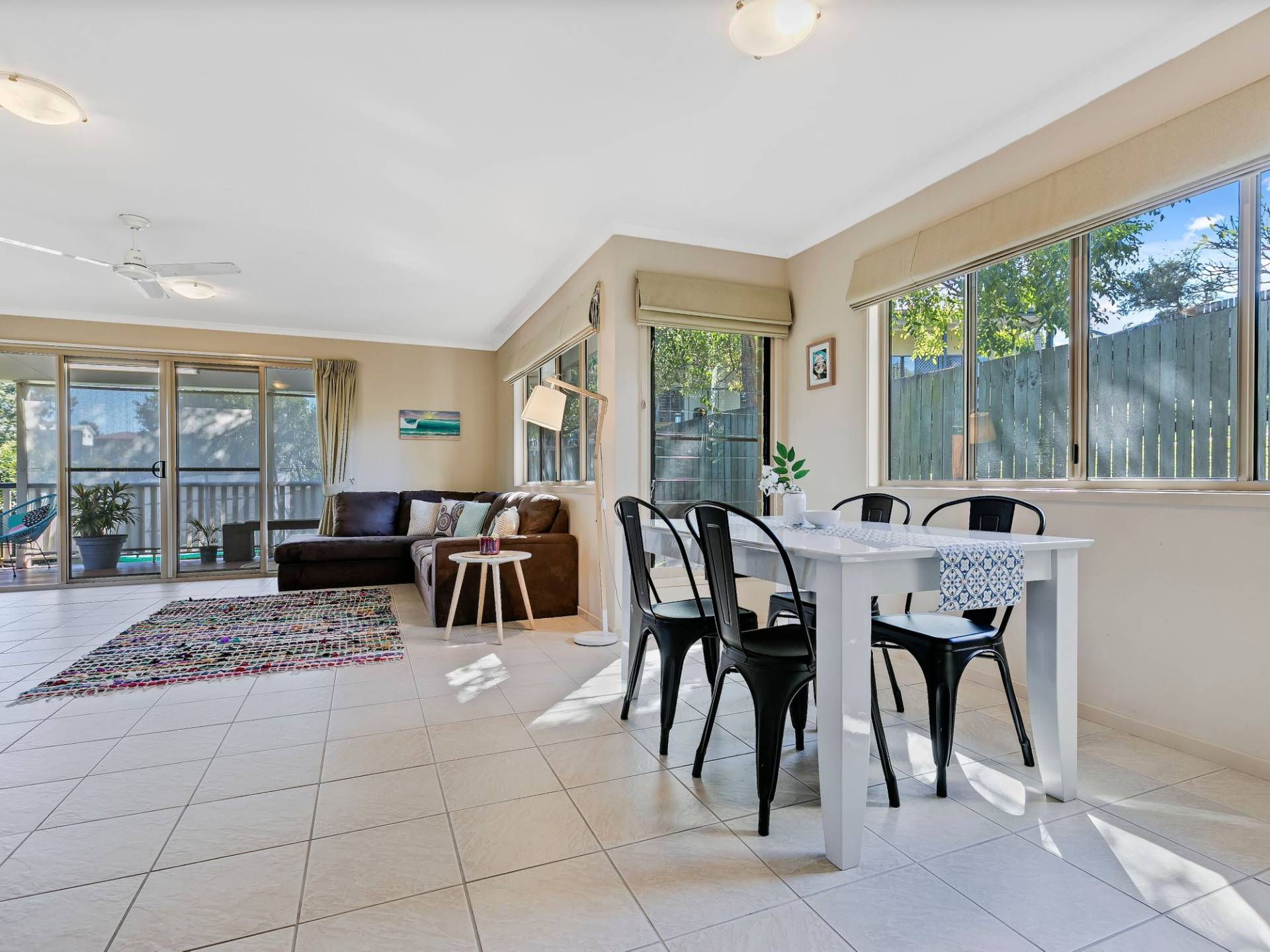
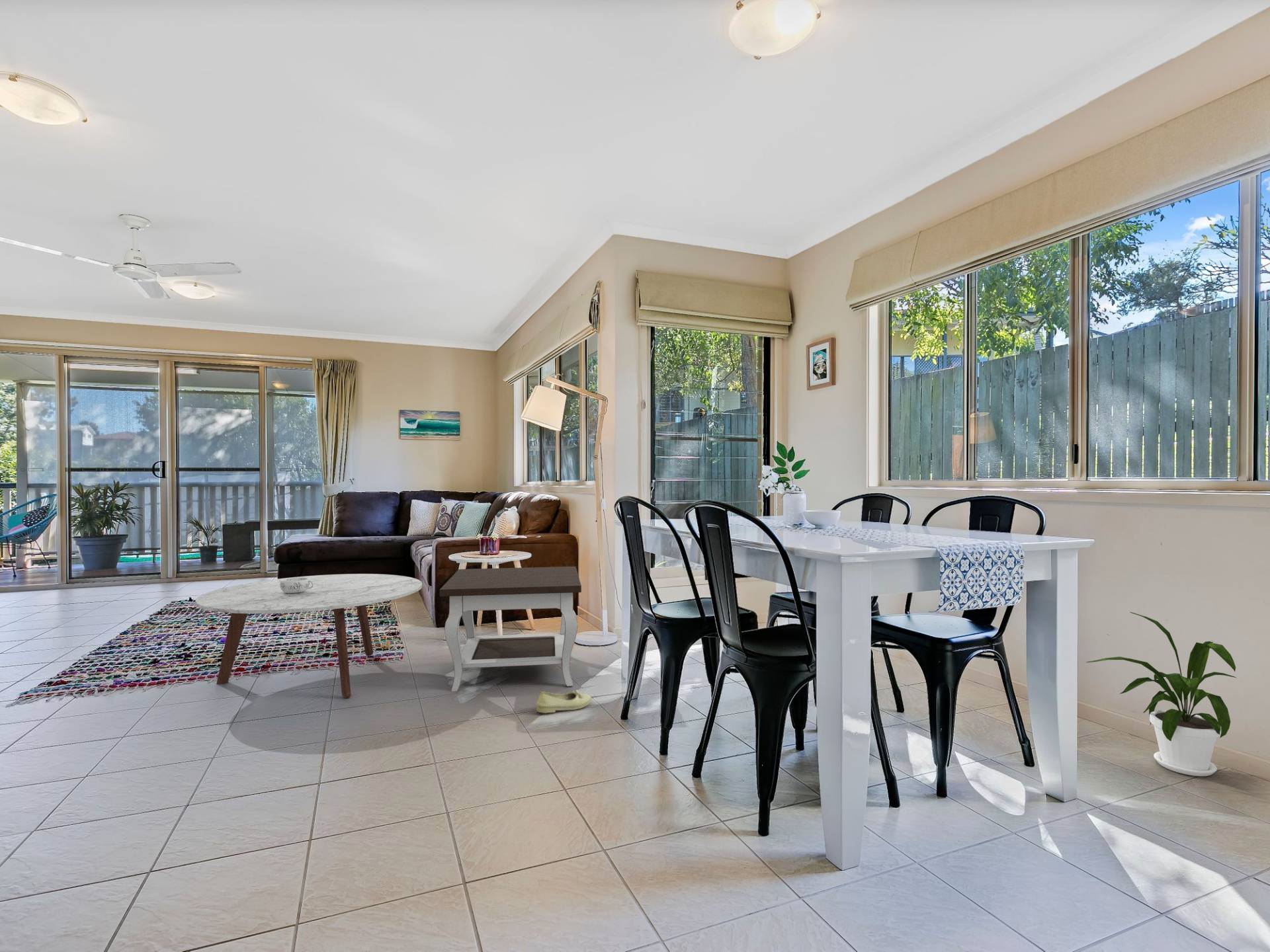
+ coffee table [194,573,423,699]
+ decorative bowl [280,576,314,593]
+ side table [439,566,582,692]
+ house plant [1085,612,1237,777]
+ shoe [536,689,593,714]
